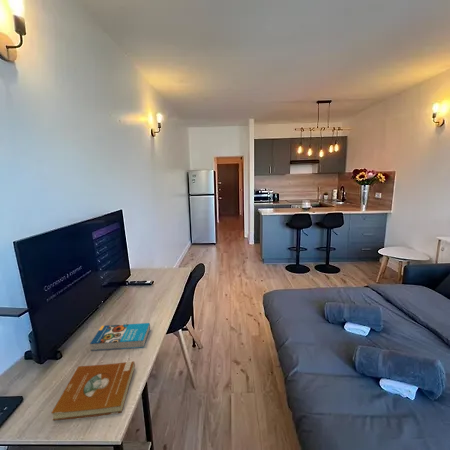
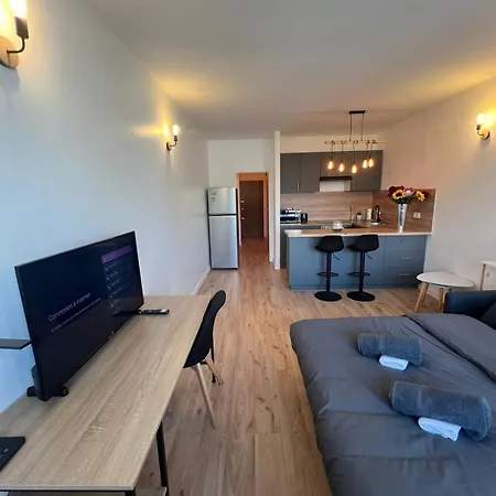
- book [50,360,136,421]
- book [89,322,151,352]
